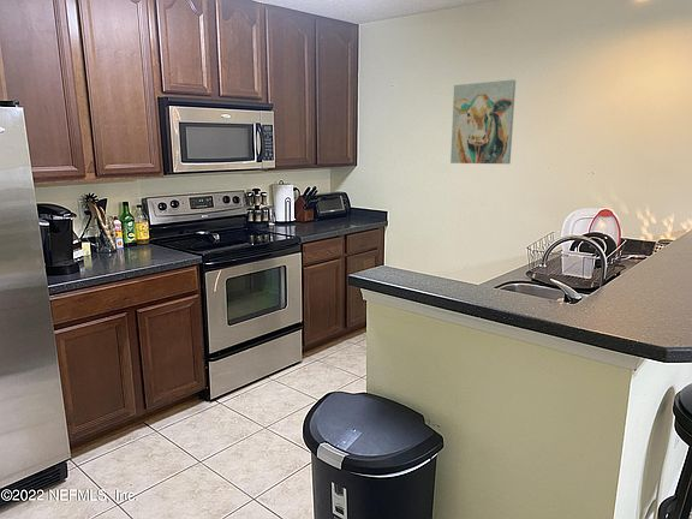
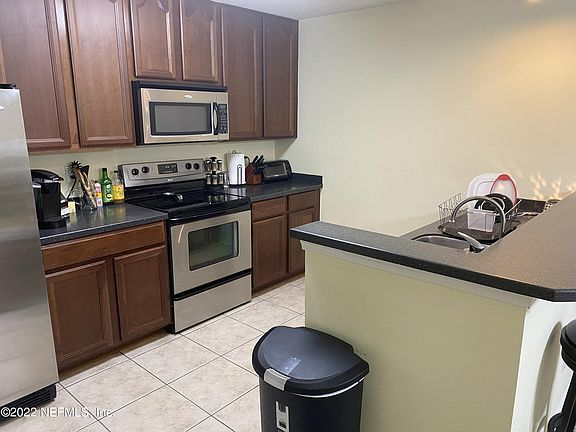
- wall art [449,78,517,165]
